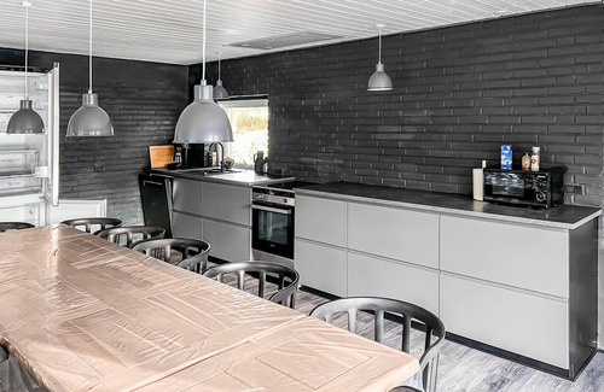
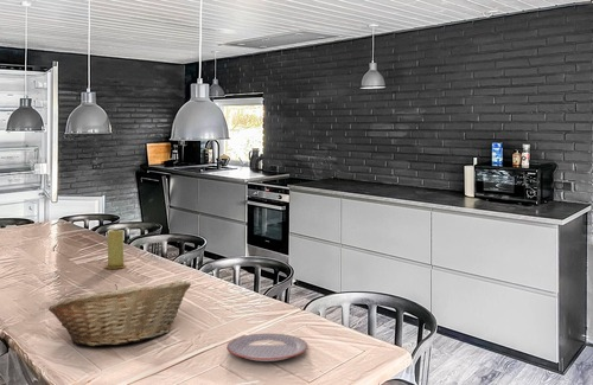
+ plate [225,333,308,362]
+ candle [103,230,128,269]
+ fruit basket [47,280,192,347]
